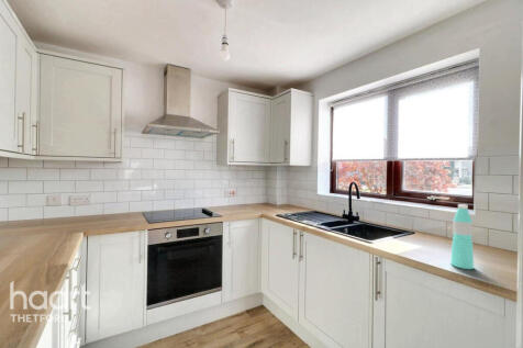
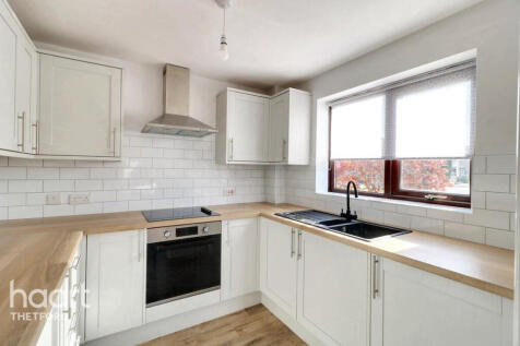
- water bottle [449,203,475,270]
